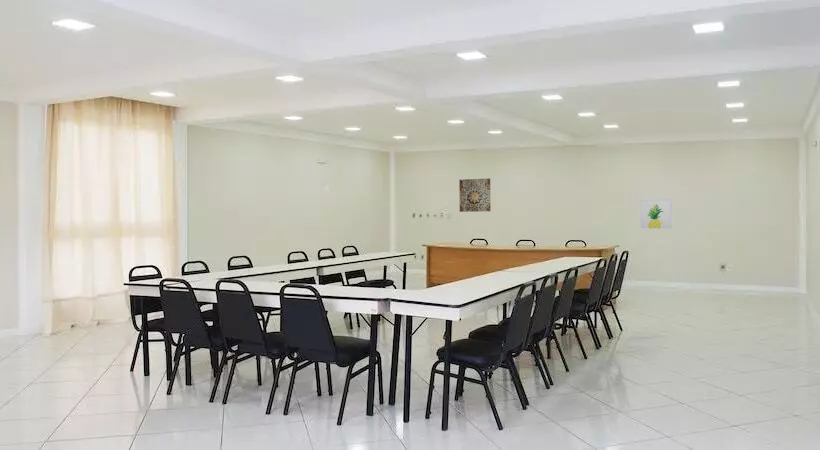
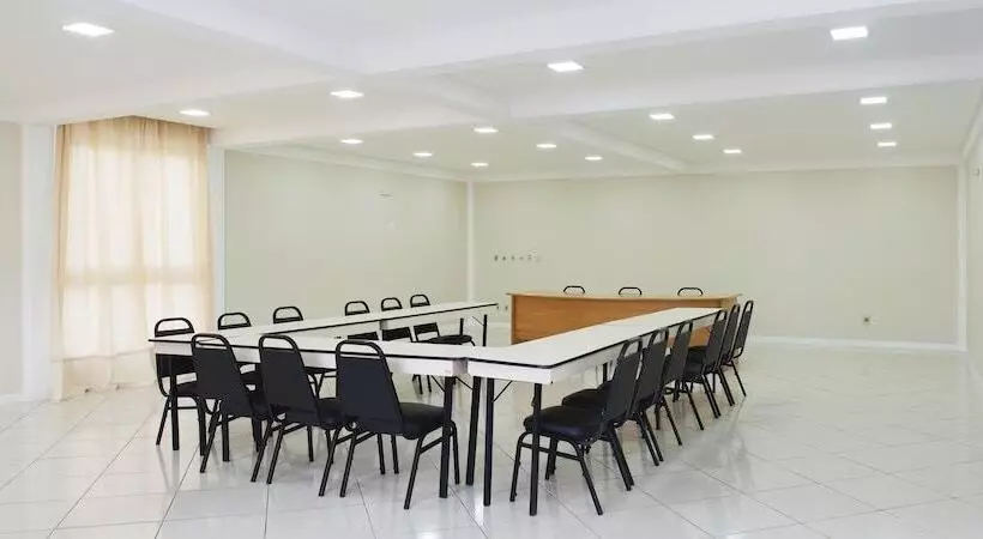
- wall art [638,198,673,230]
- wall art [458,178,491,213]
